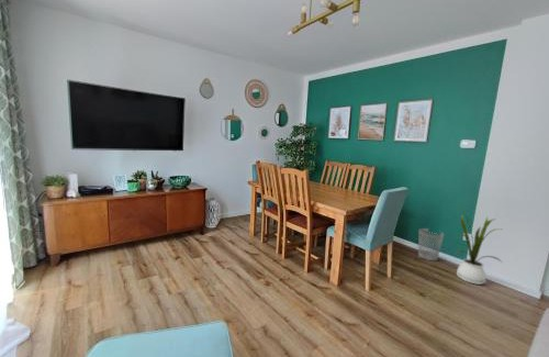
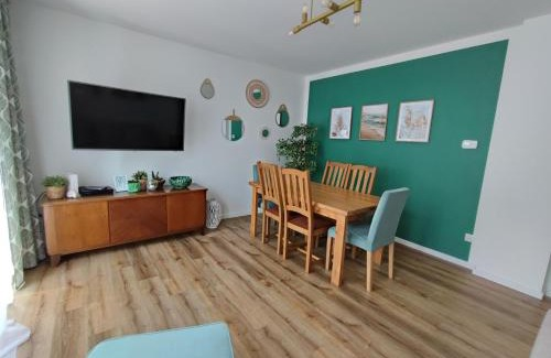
- house plant [453,204,504,286]
- wastebasket [417,227,445,261]
